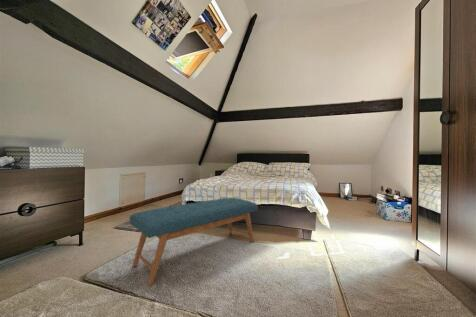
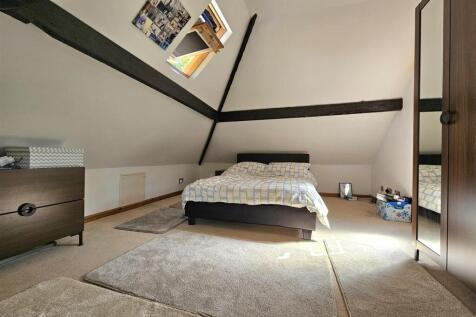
- bench [128,197,259,287]
